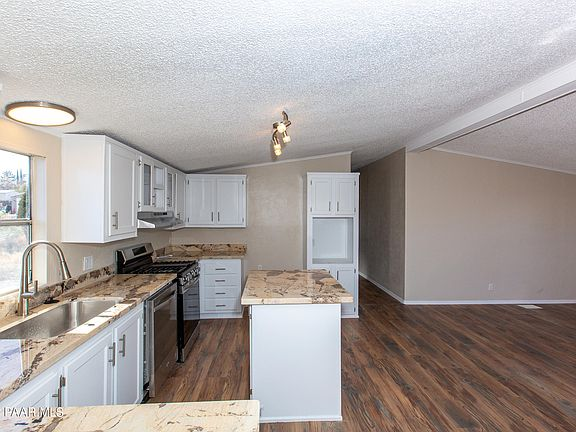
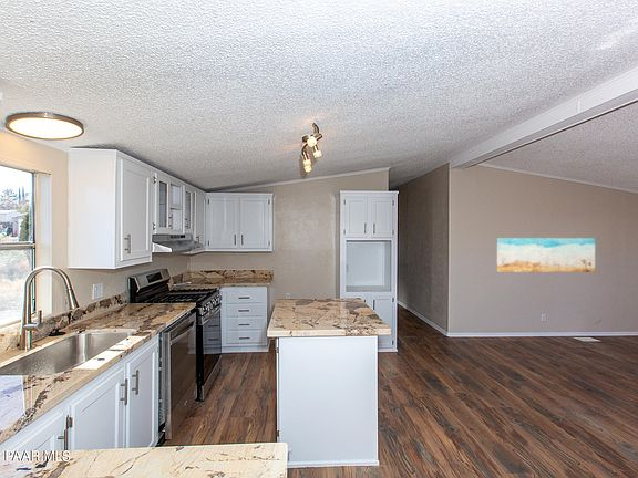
+ wall art [495,237,596,273]
